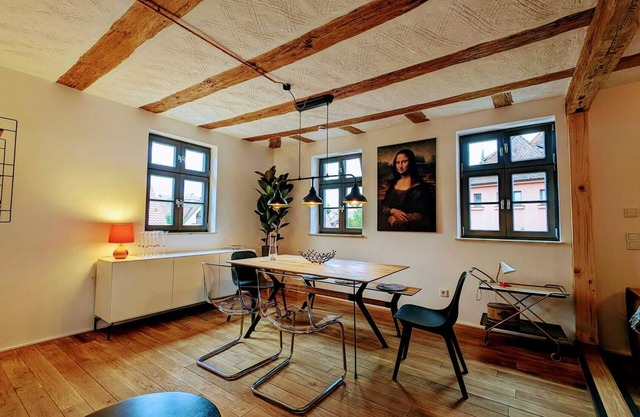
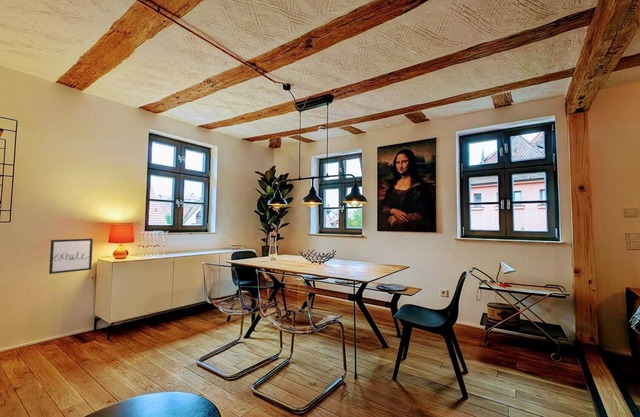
+ wall art [48,238,94,275]
